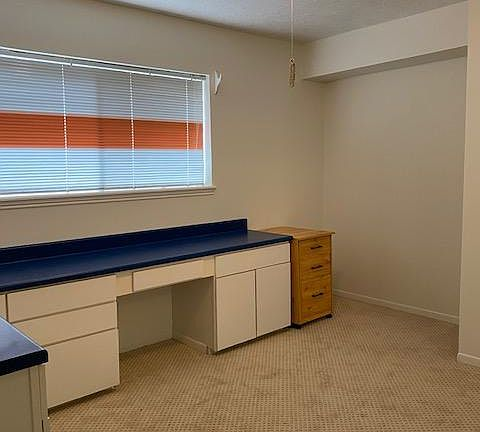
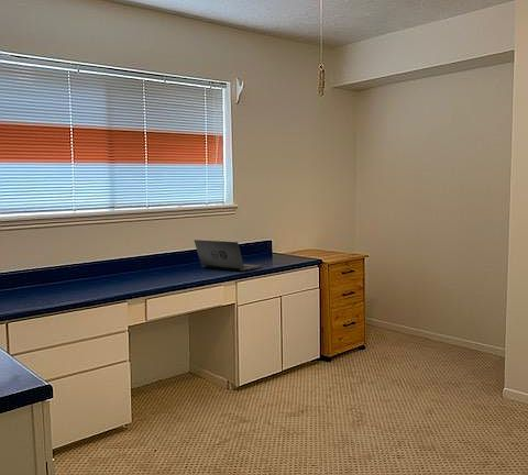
+ laptop [194,239,263,272]
